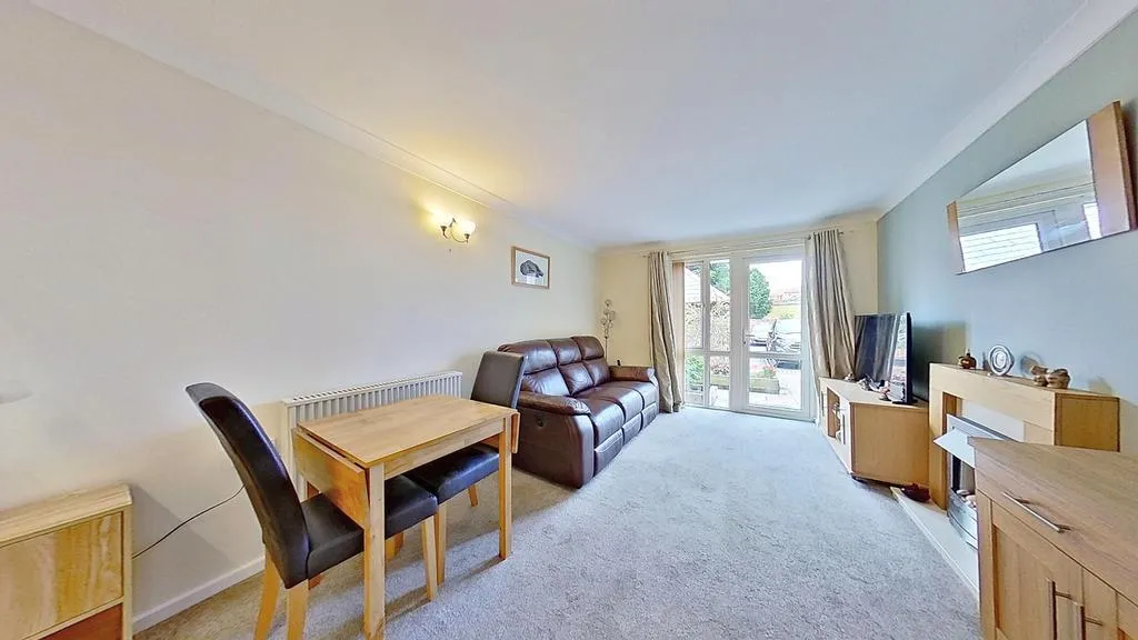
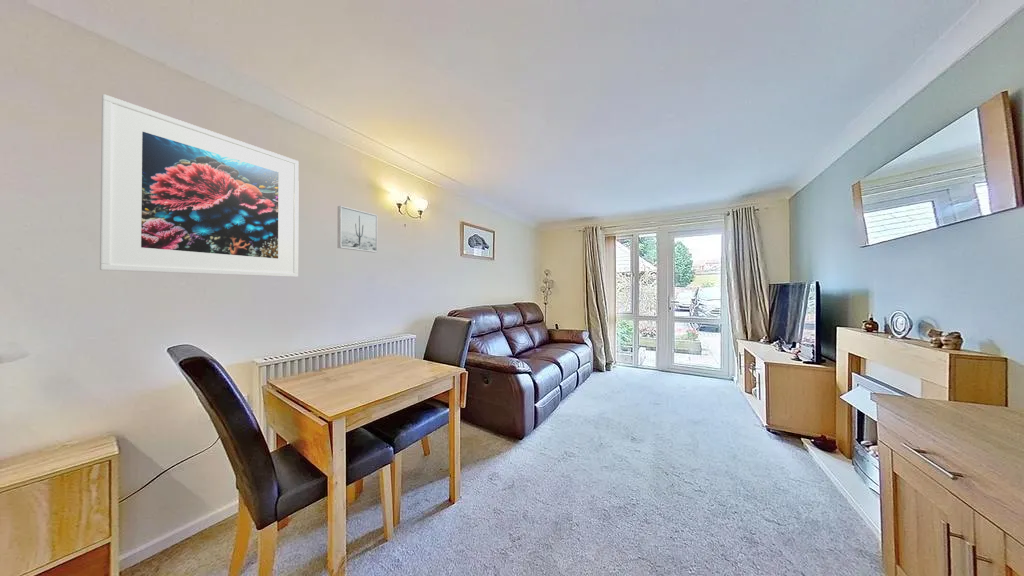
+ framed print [99,93,300,278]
+ wall art [336,205,378,254]
